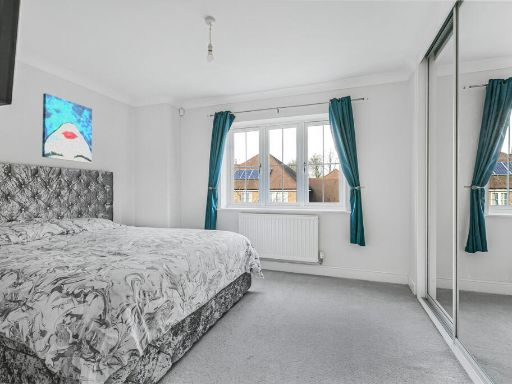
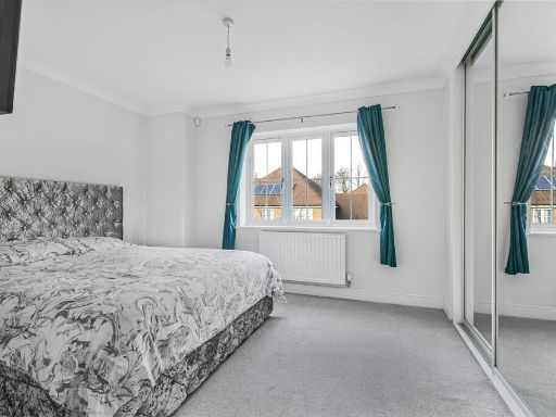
- wall art [41,92,93,164]
